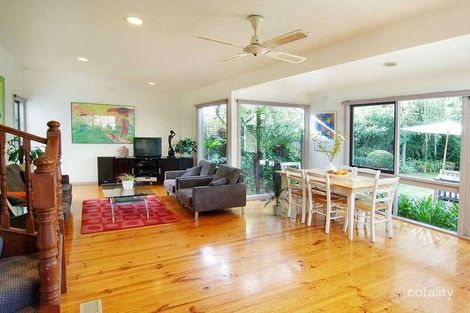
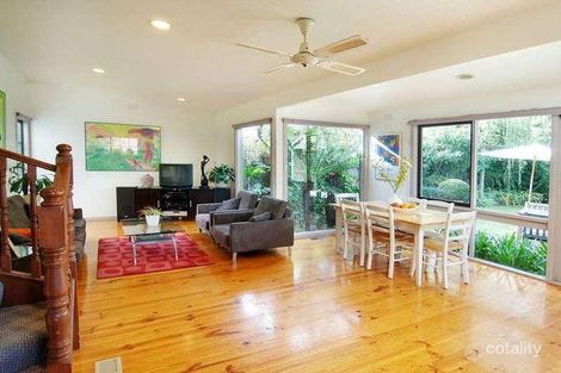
- indoor plant [263,180,290,217]
